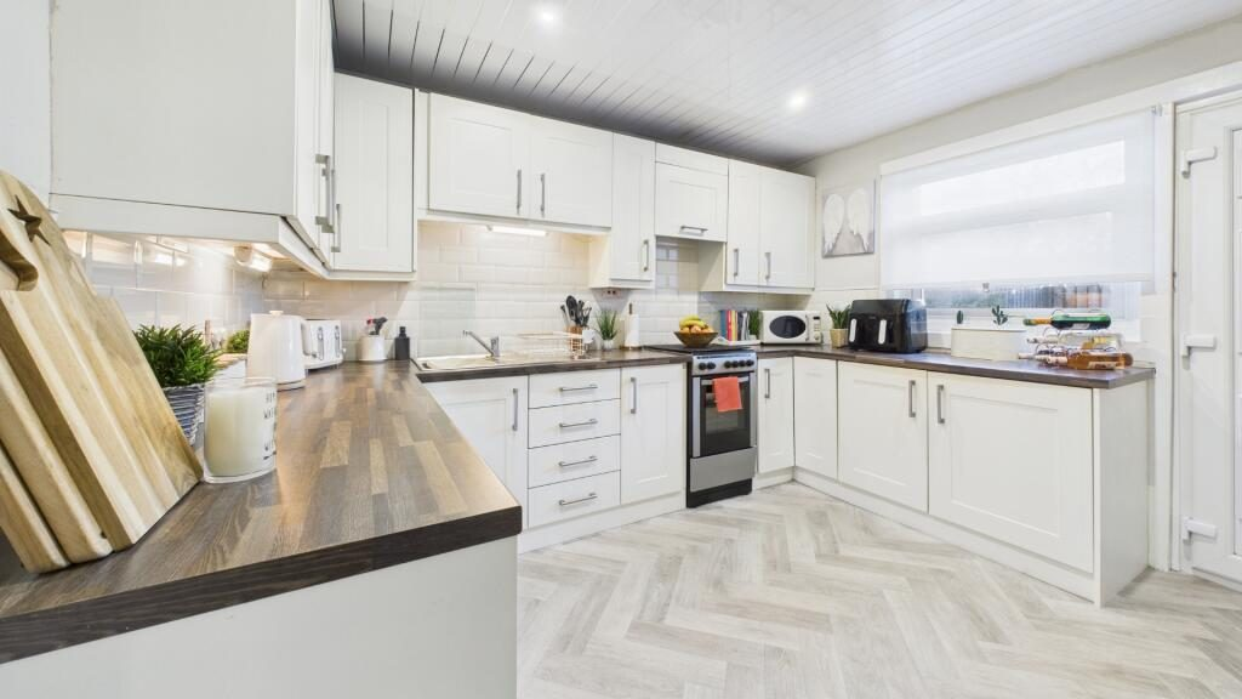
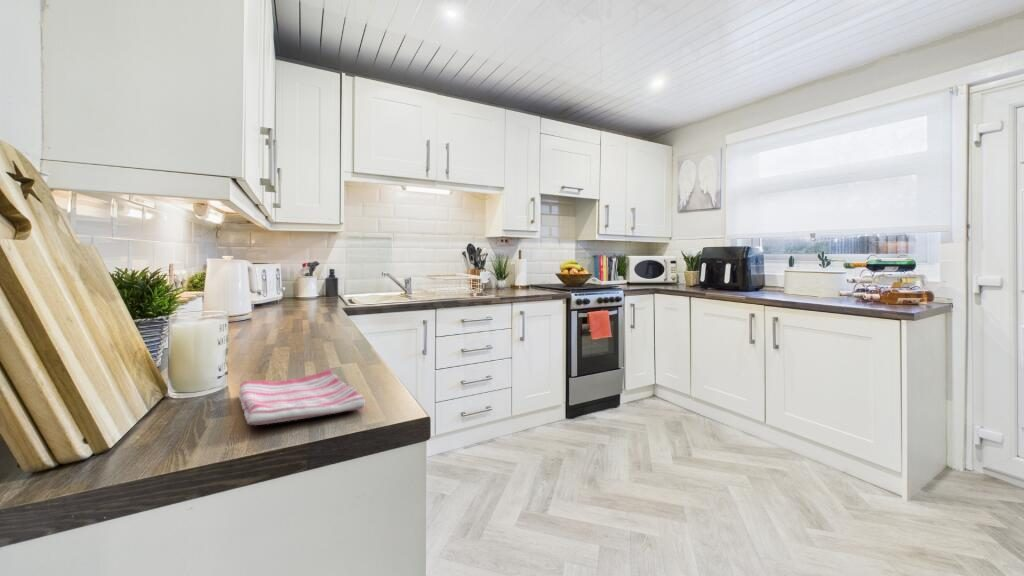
+ dish towel [238,368,366,426]
